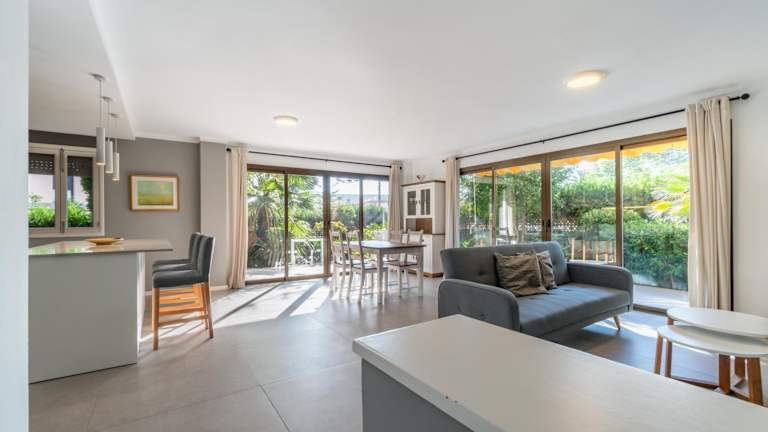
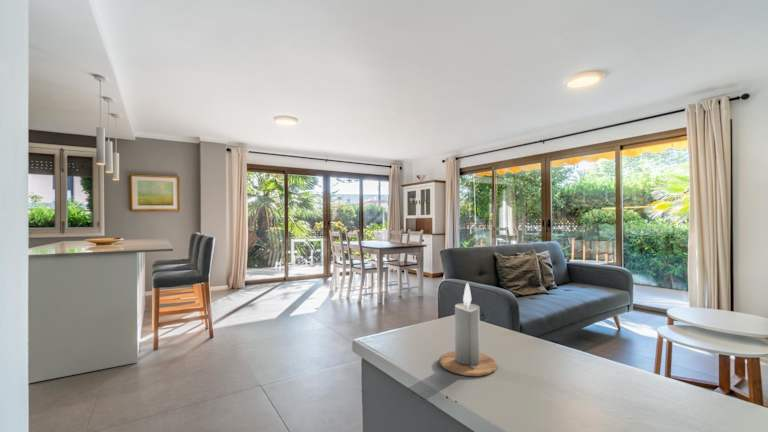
+ candle [438,282,498,377]
